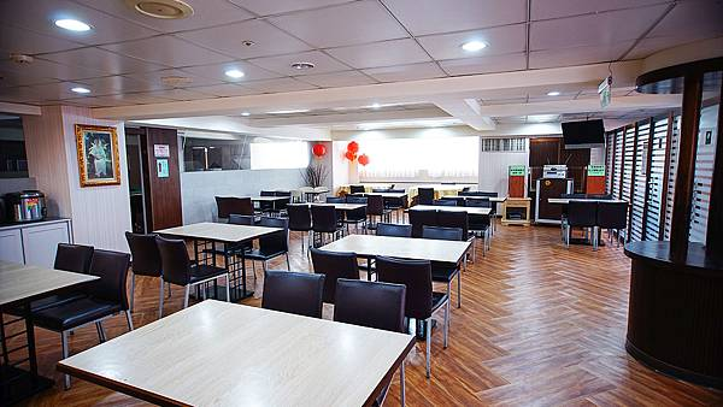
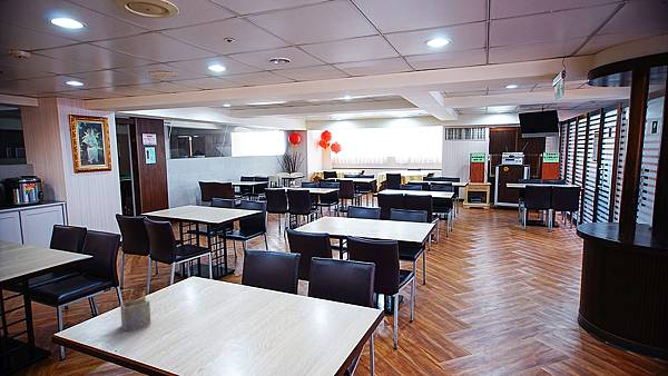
+ napkin holder [119,289,151,333]
